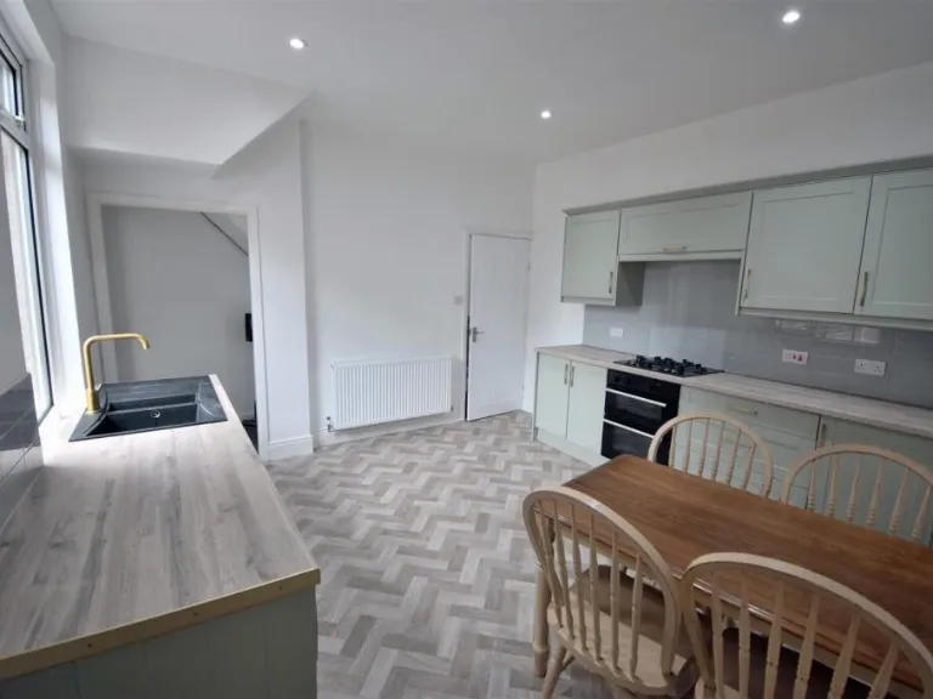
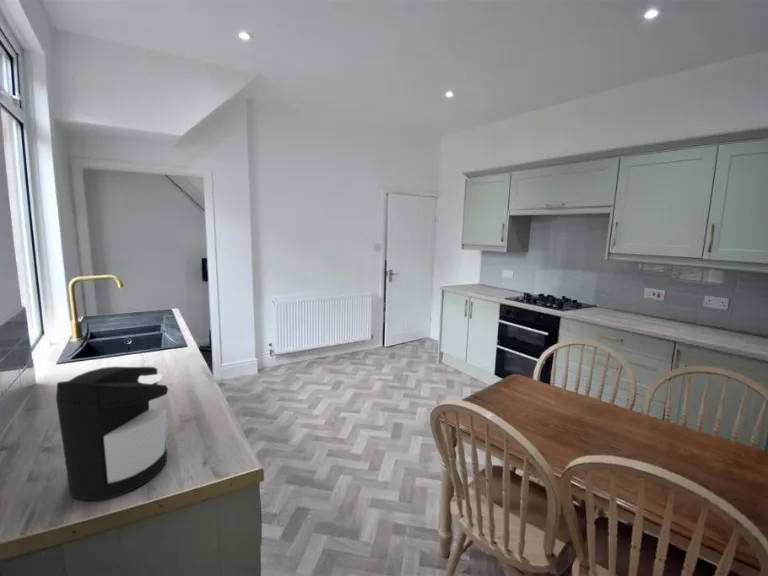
+ coffee maker [55,366,169,501]
